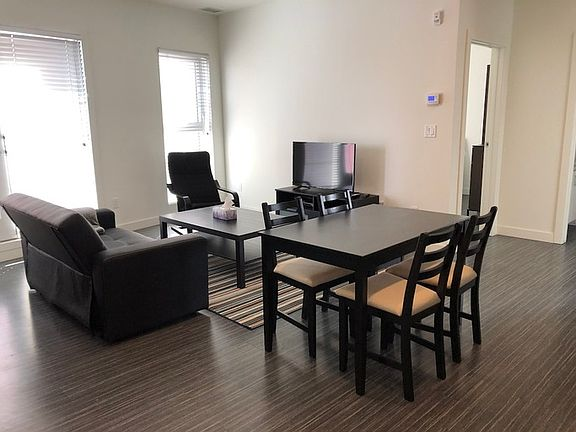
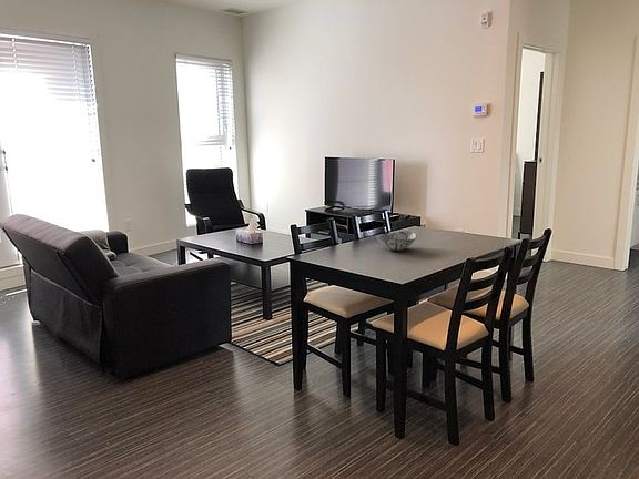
+ decorative bowl [376,230,418,252]
